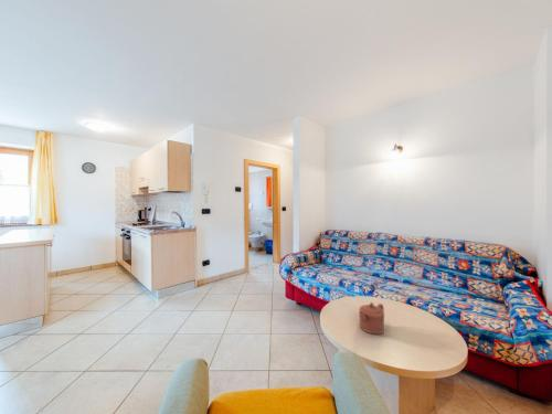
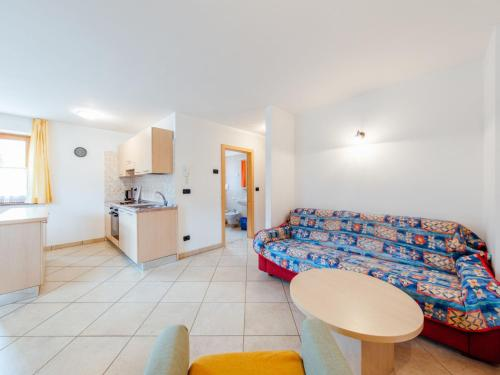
- teapot [358,301,385,335]
